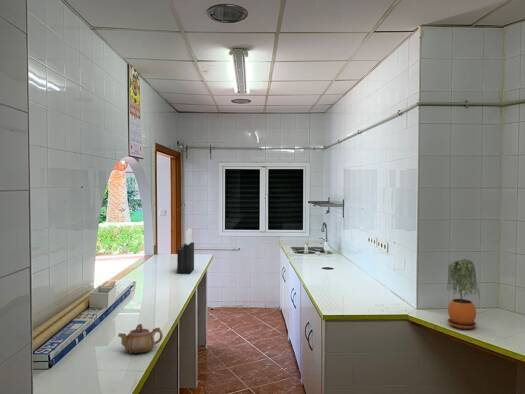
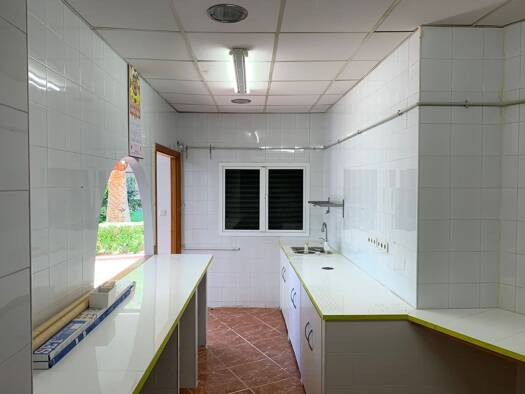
- knife block [176,228,195,275]
- teapot [117,323,164,355]
- potted plant [446,258,481,330]
